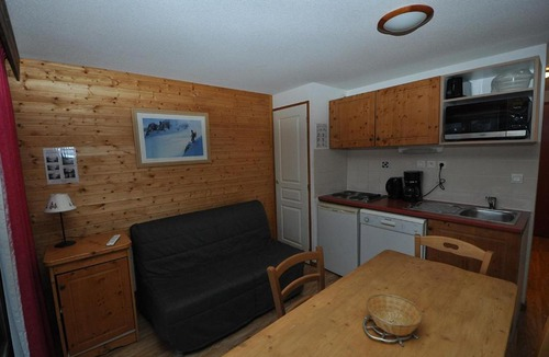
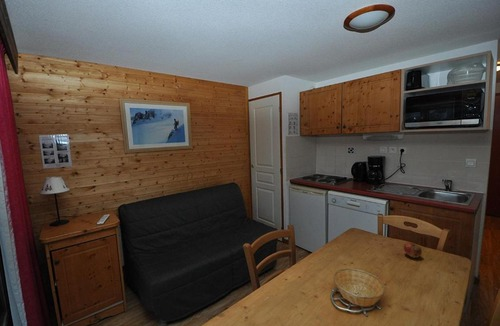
+ fruit [403,241,423,259]
